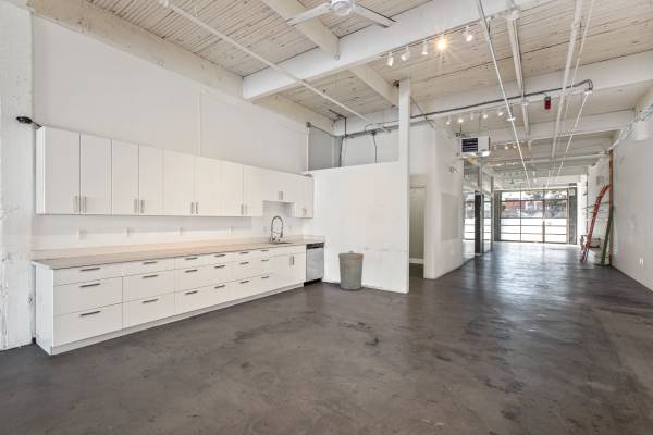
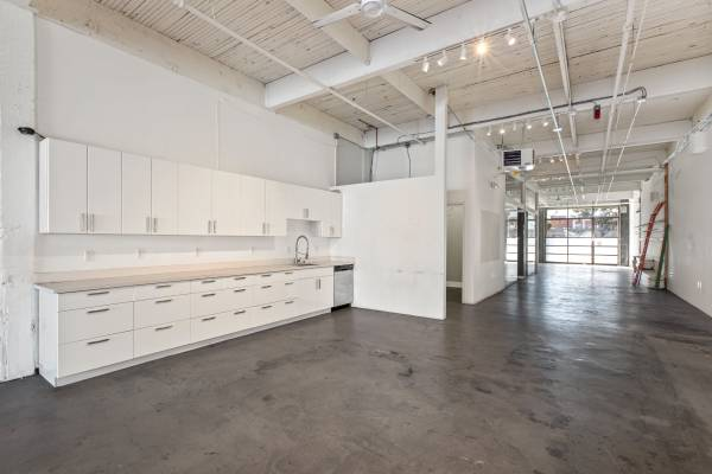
- trash can [337,250,365,291]
